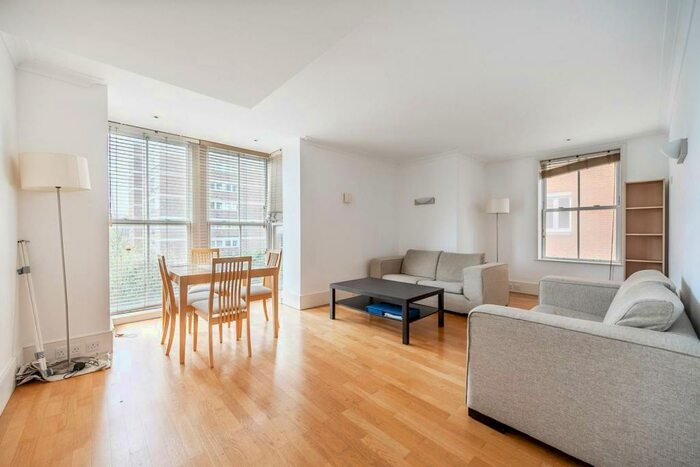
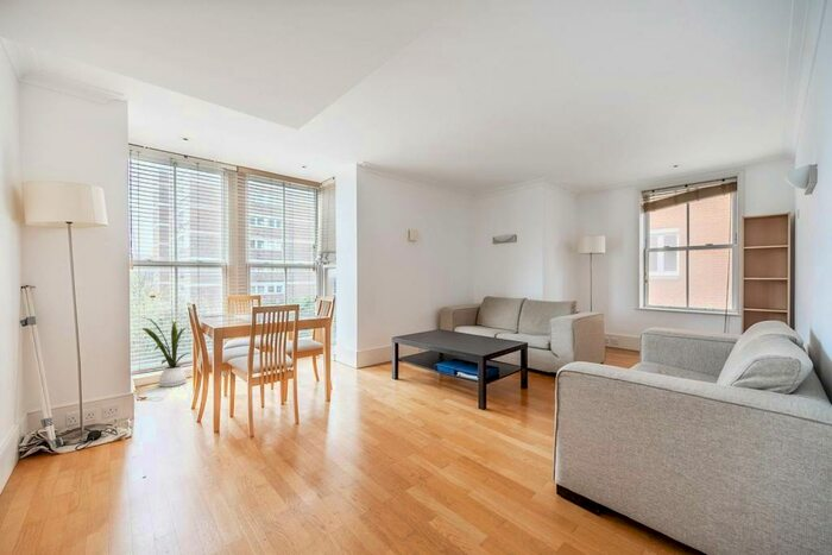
+ house plant [141,316,191,389]
